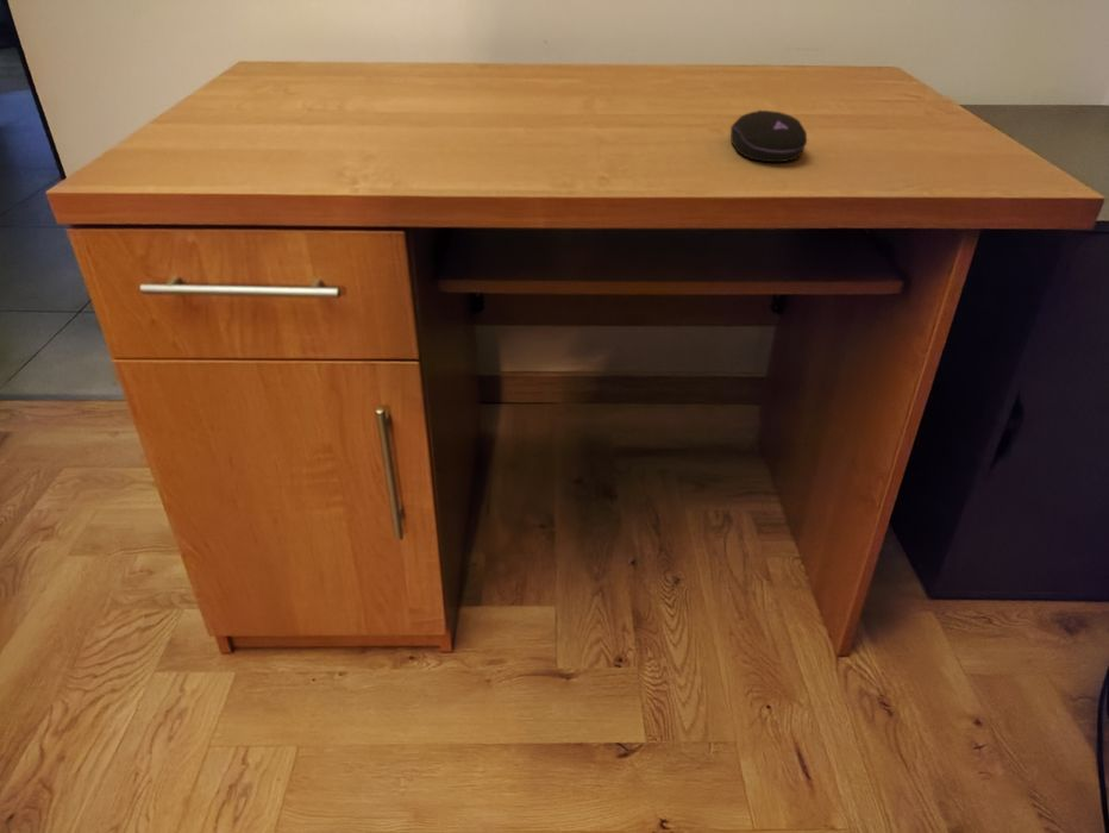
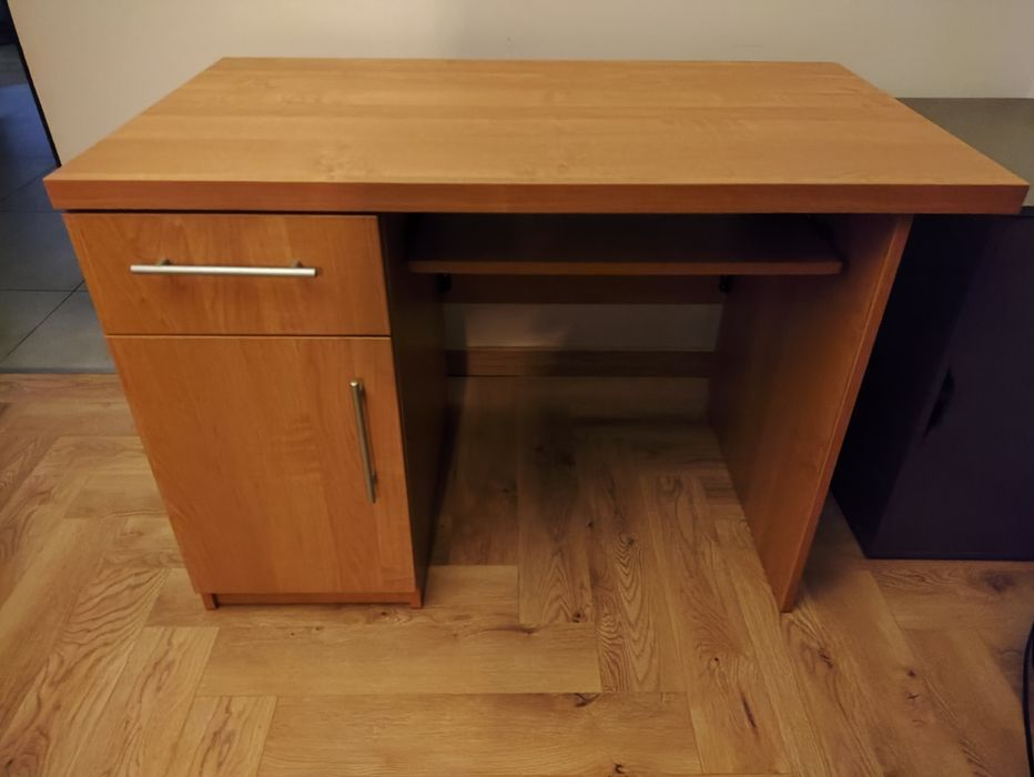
- computer mouse [729,109,808,163]
